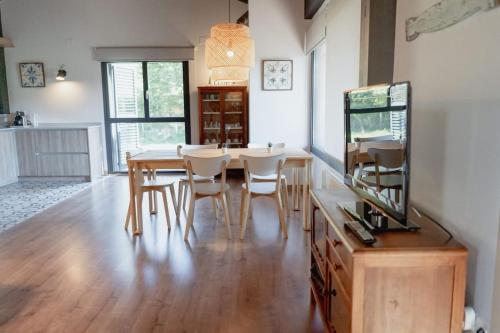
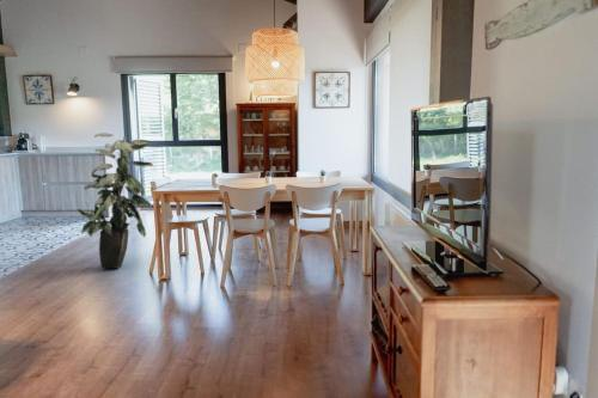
+ indoor plant [75,131,154,270]
